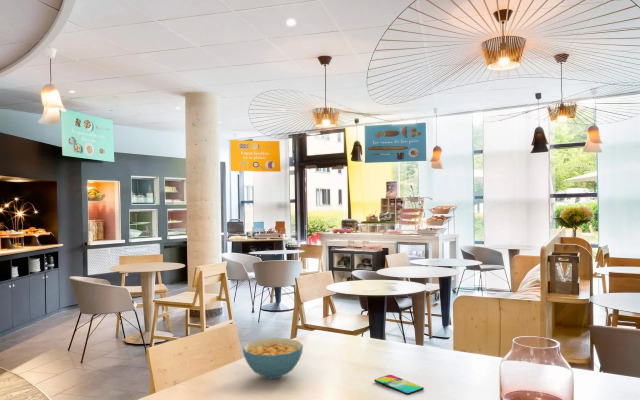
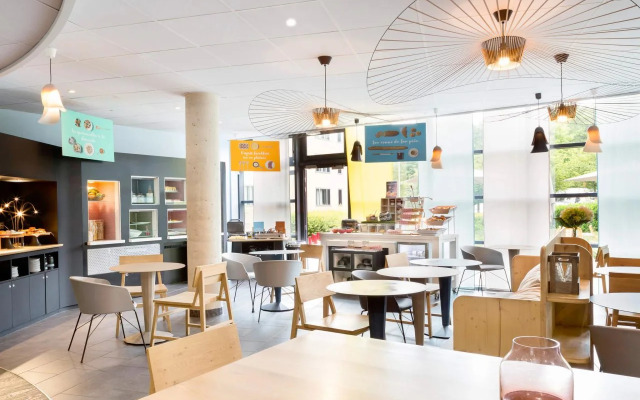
- smartphone [374,374,425,396]
- cereal bowl [242,337,304,380]
